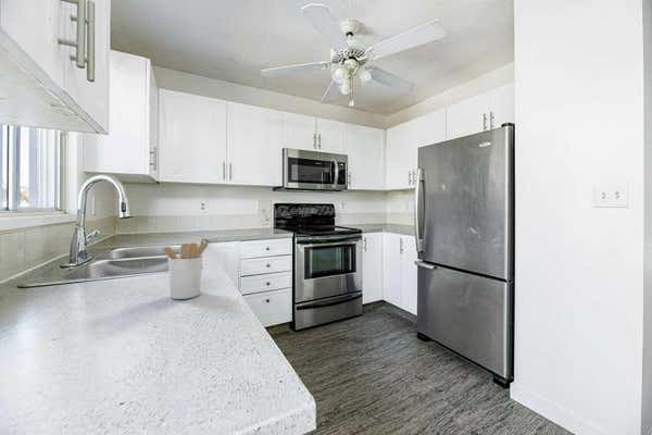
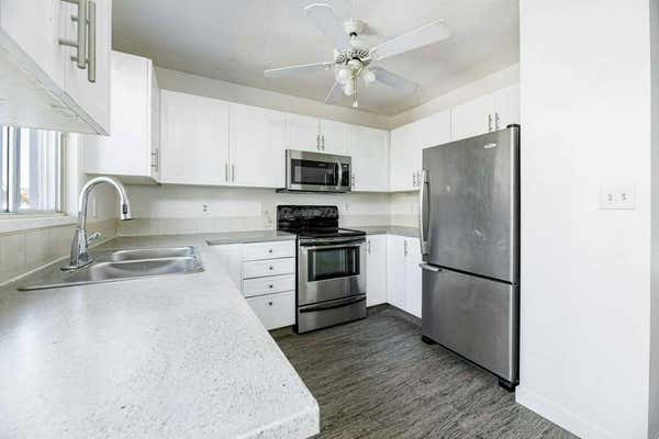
- utensil holder [161,237,210,300]
